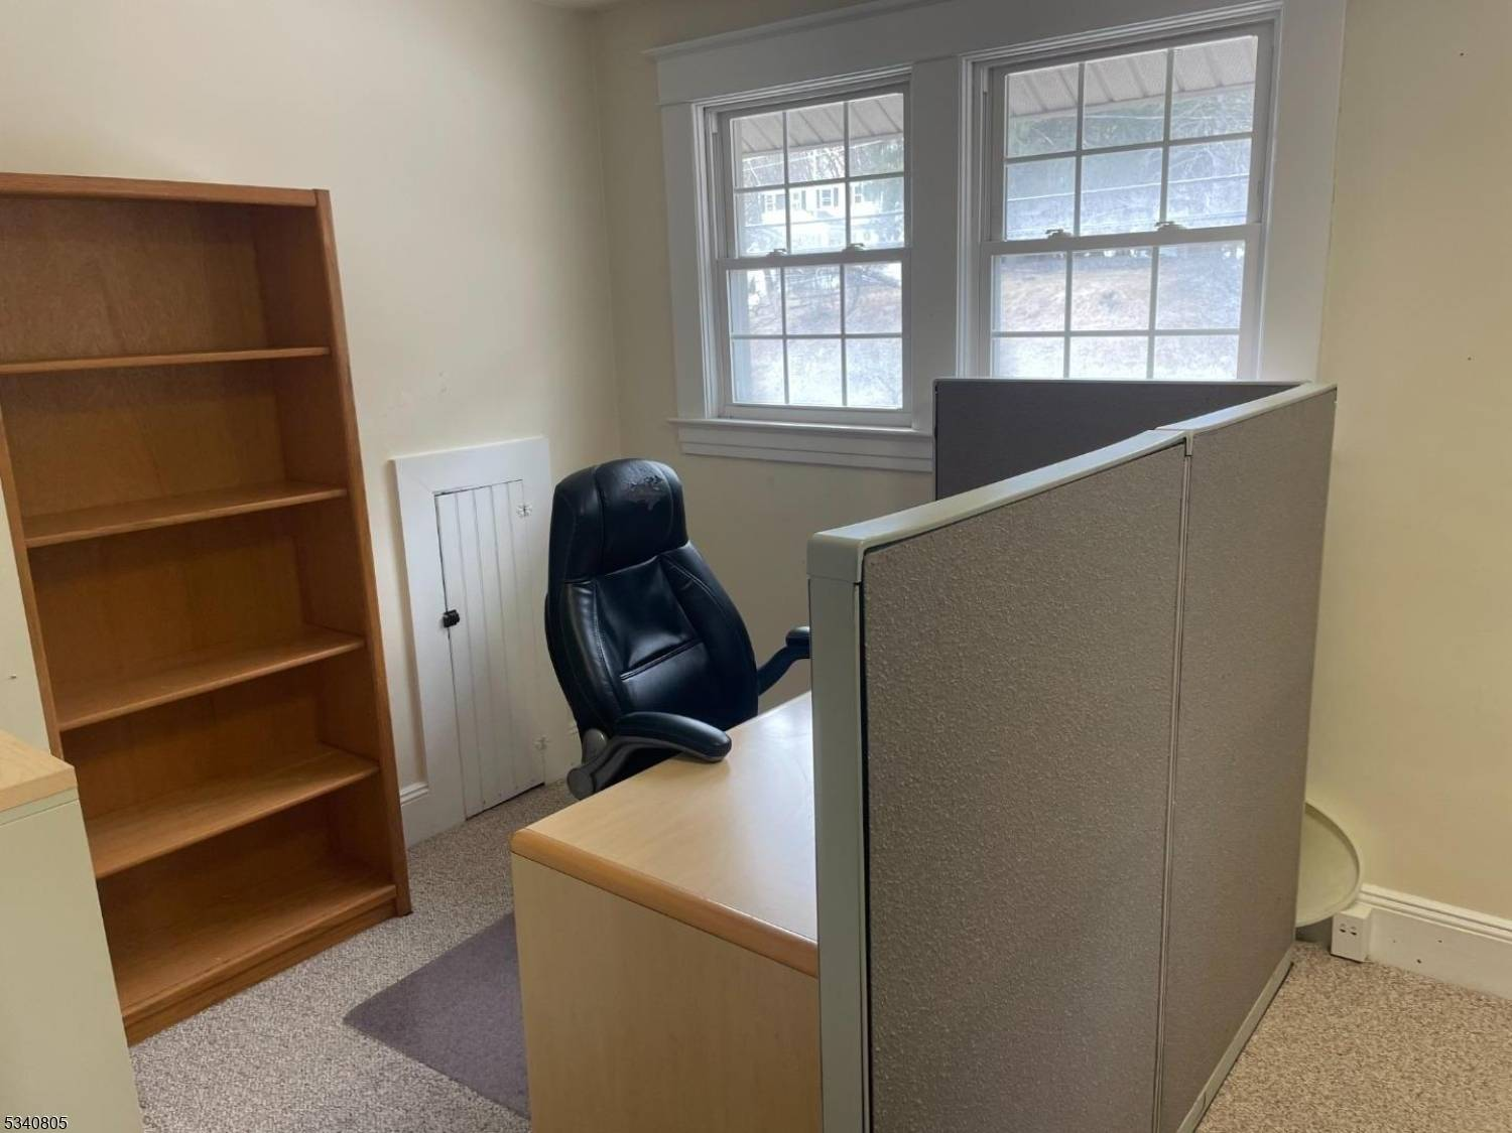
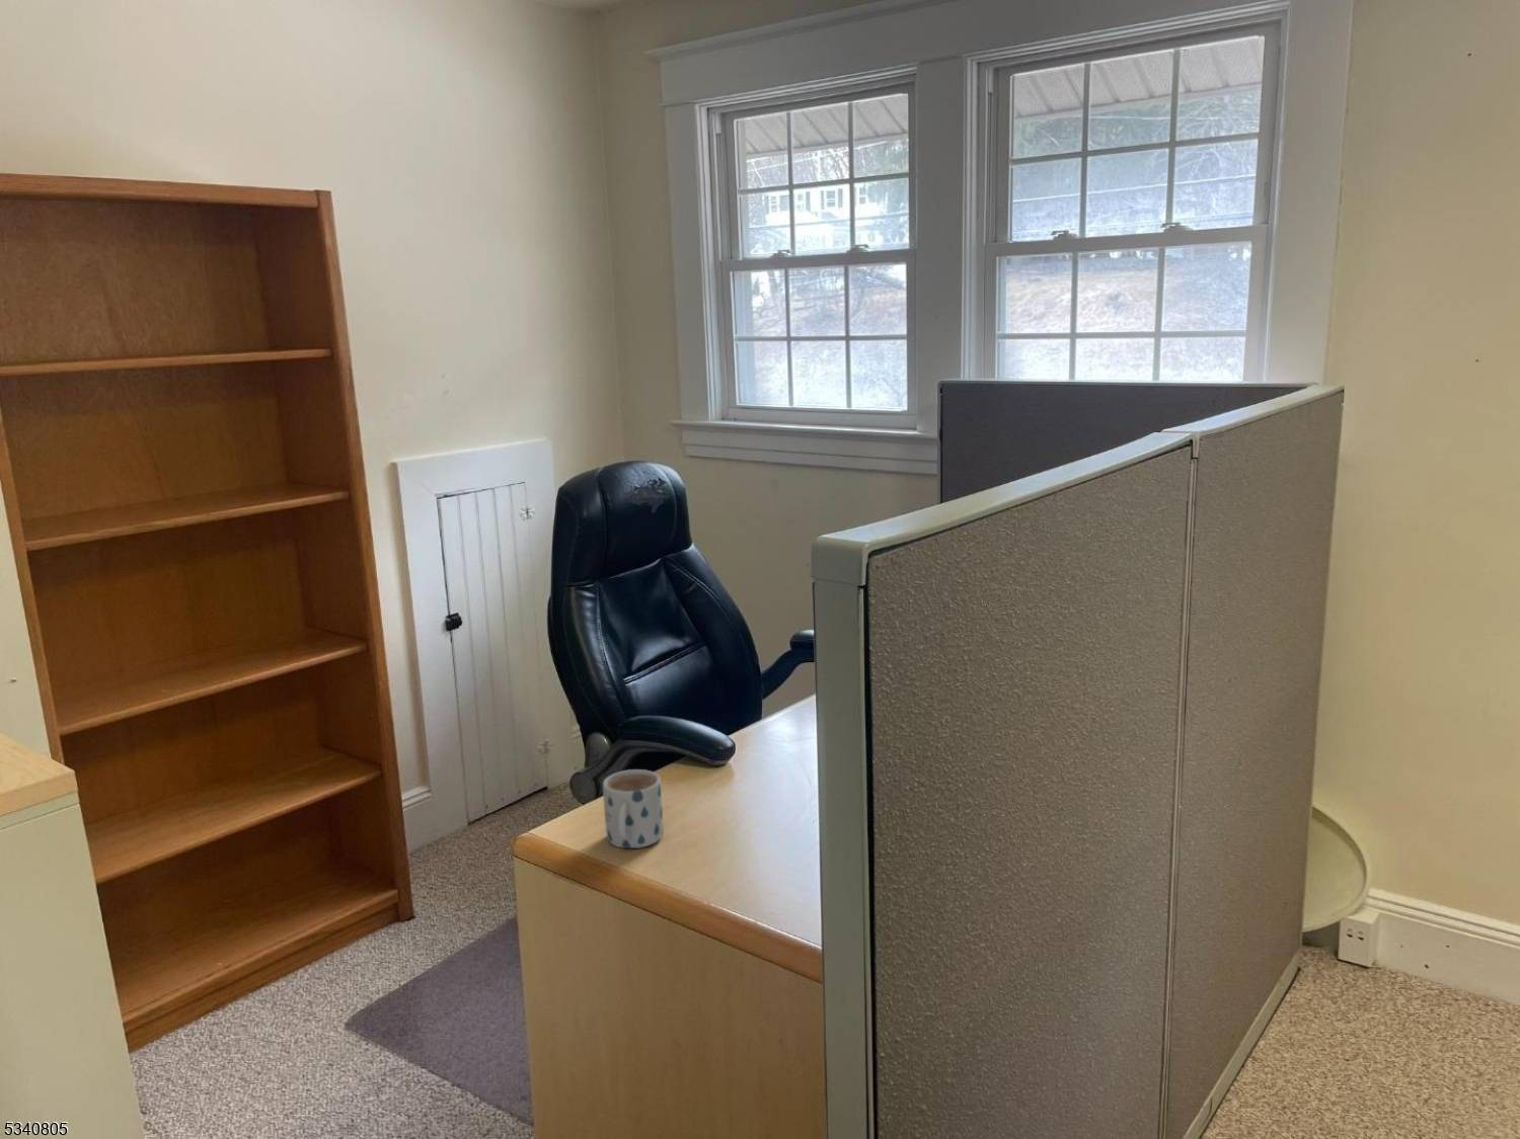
+ mug [602,768,664,849]
